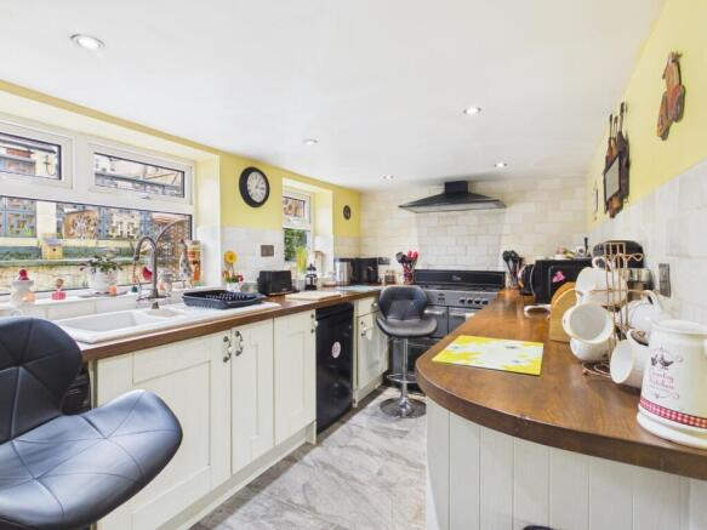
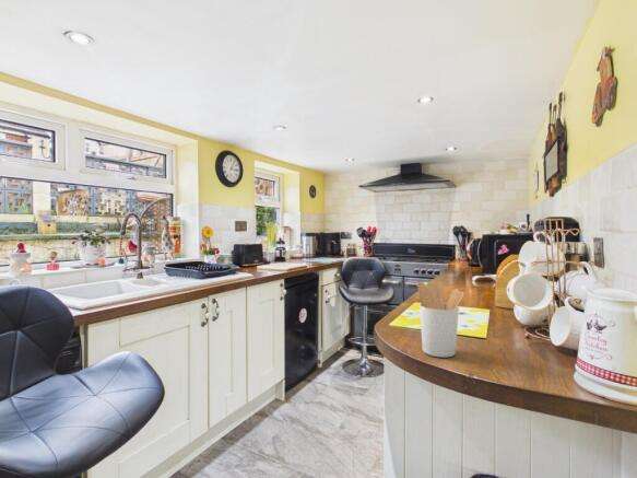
+ utensil holder [416,280,465,359]
